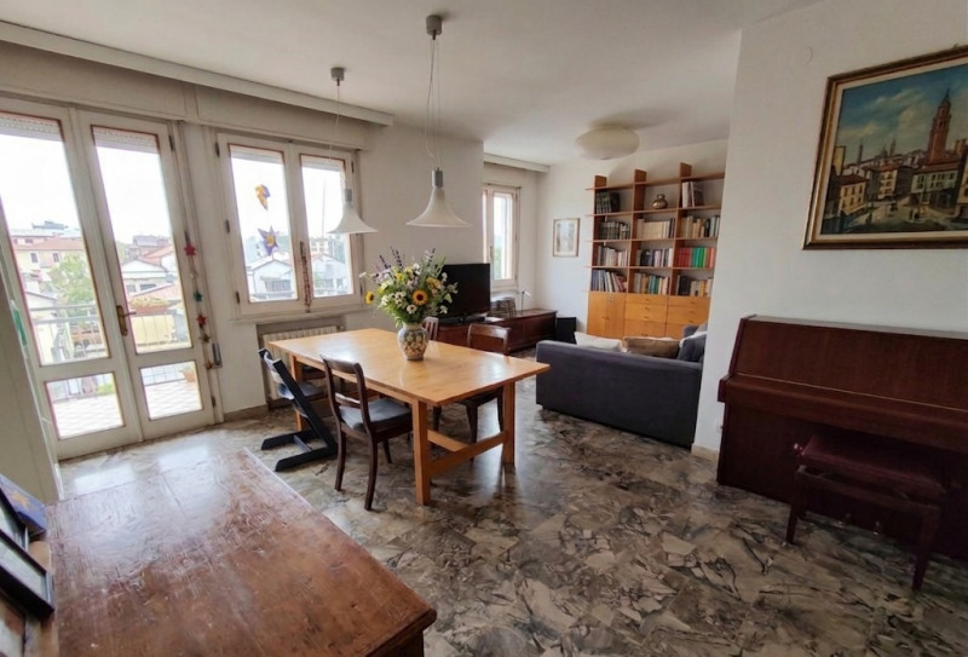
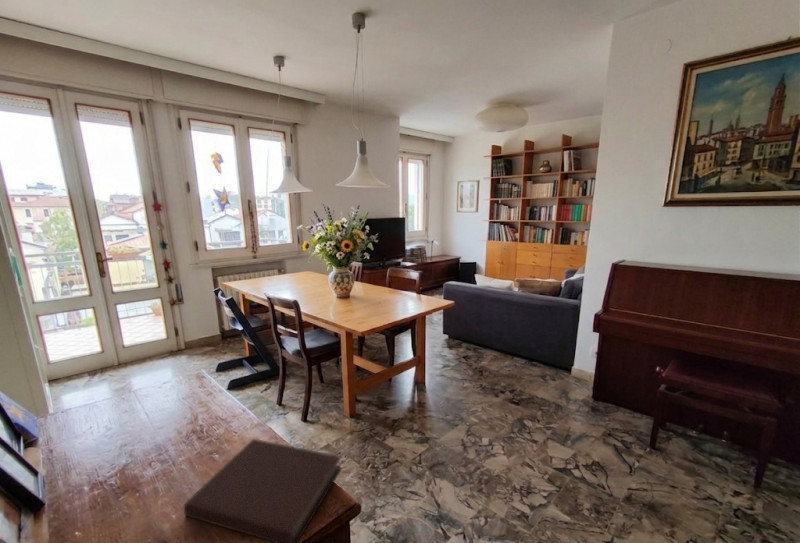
+ notebook [183,438,343,543]
